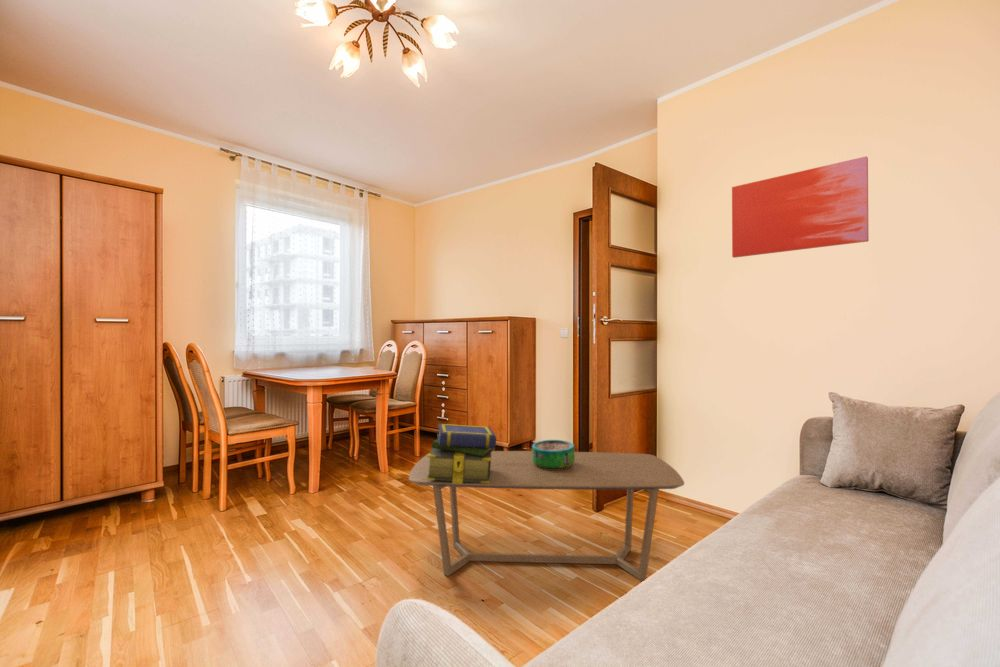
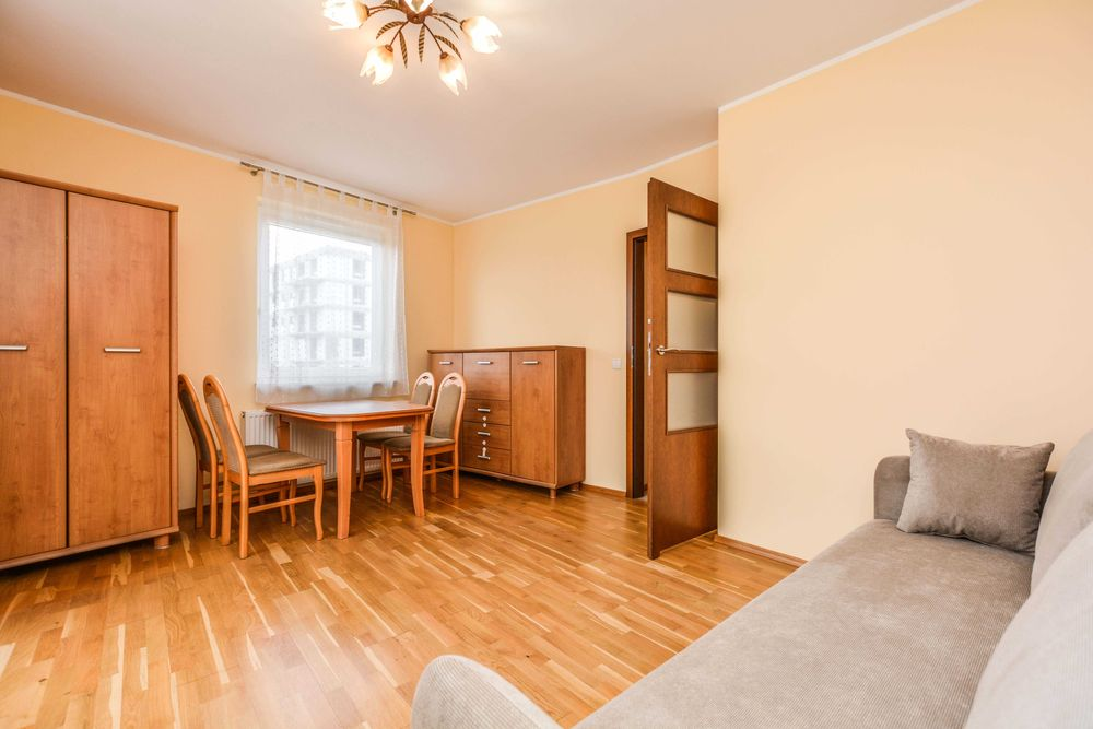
- coffee table [408,450,685,582]
- decorative bowl [531,439,575,470]
- wall art [731,155,870,259]
- stack of books [426,423,497,484]
